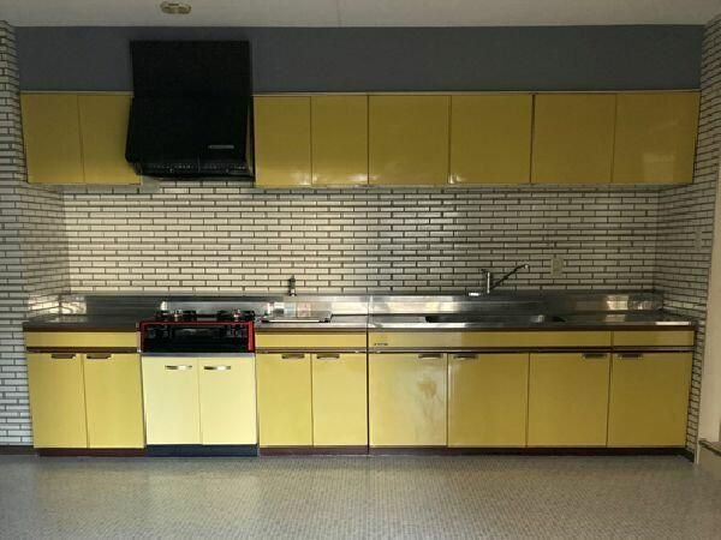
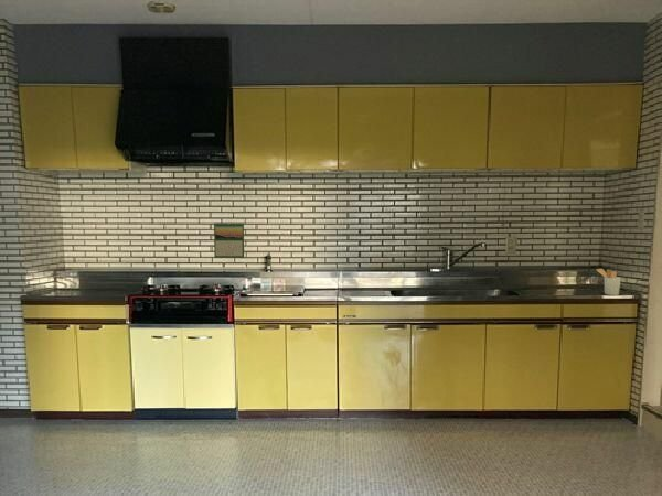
+ utensil holder [596,268,622,296]
+ calendar [213,222,245,259]
